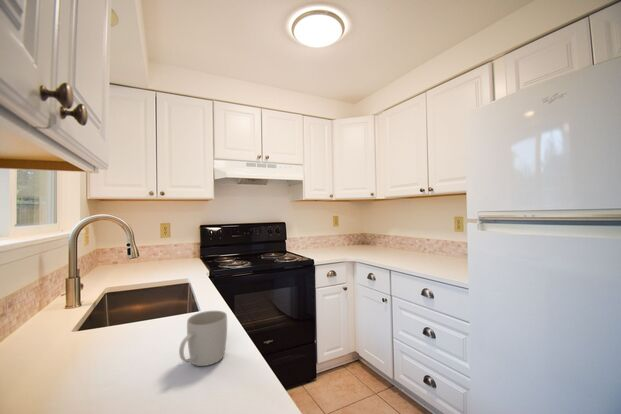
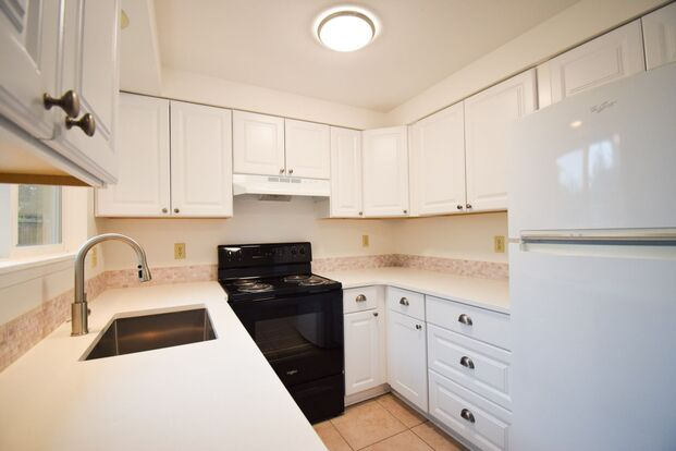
- mug [178,310,228,367]
